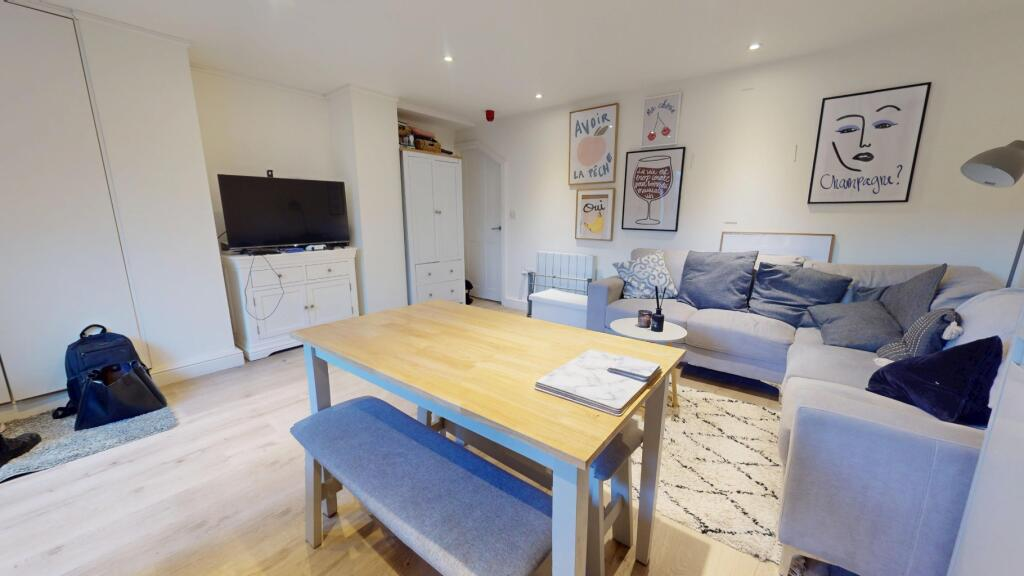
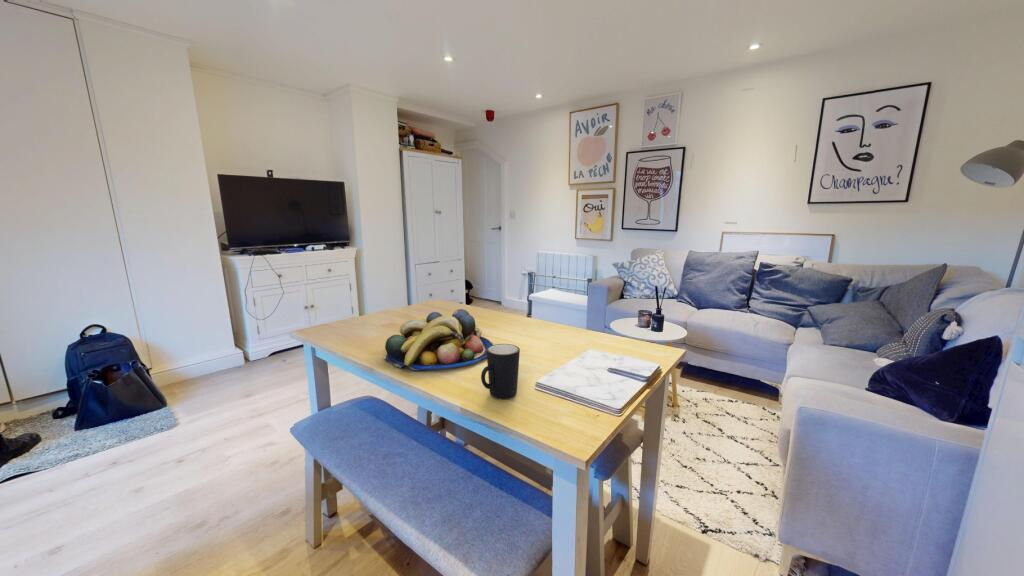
+ fruit bowl [384,308,494,371]
+ mug [480,343,521,400]
